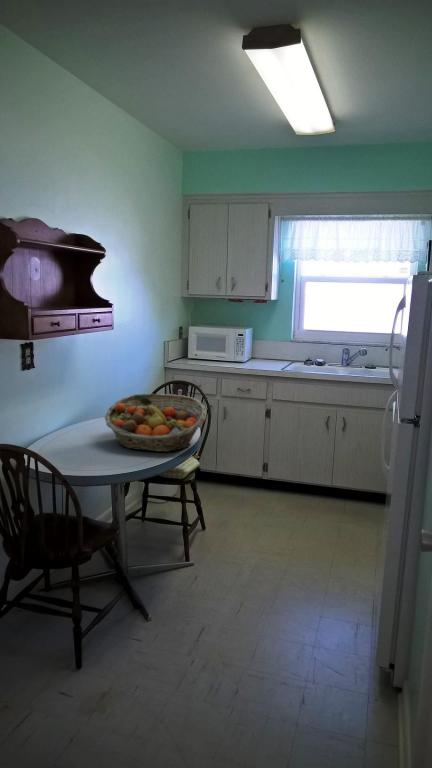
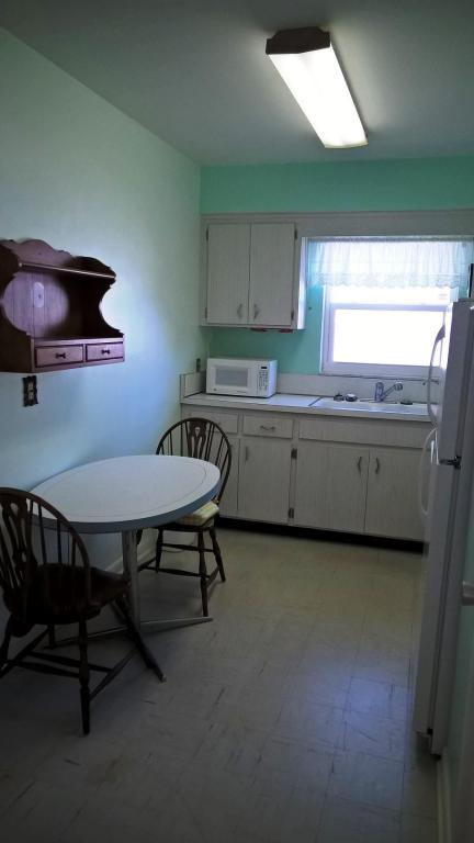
- fruit basket [103,393,208,453]
